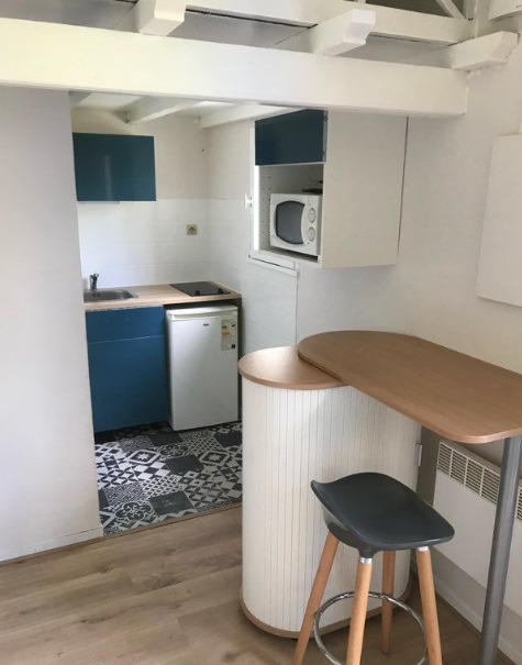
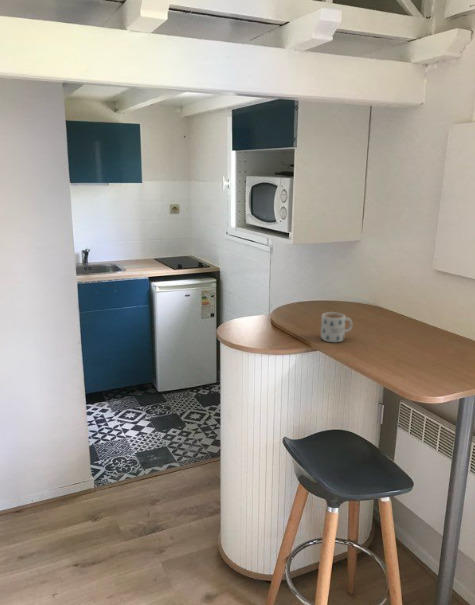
+ mug [320,311,353,343]
